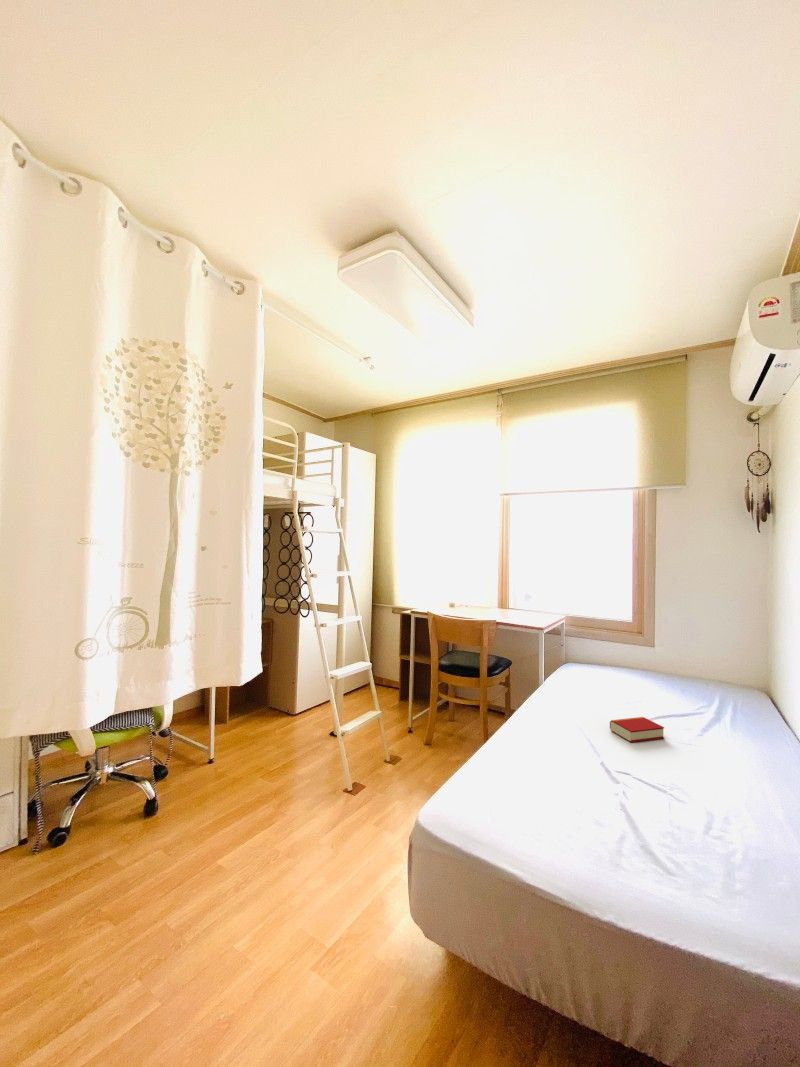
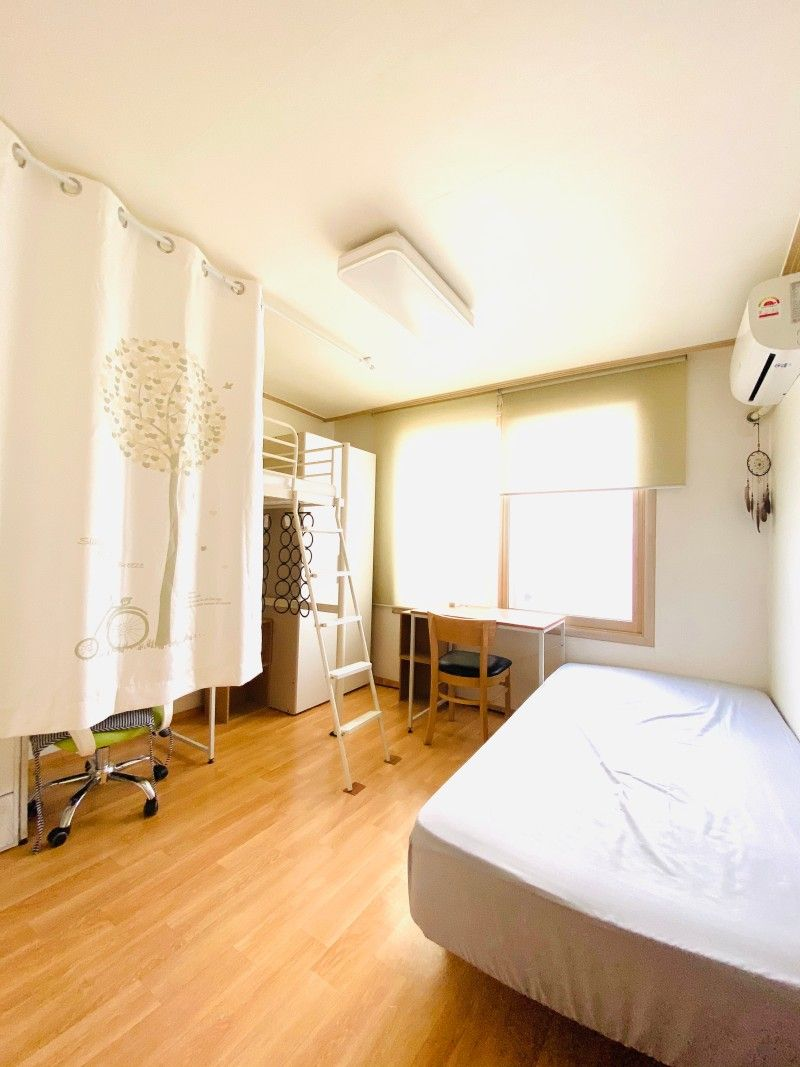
- book [609,716,665,744]
